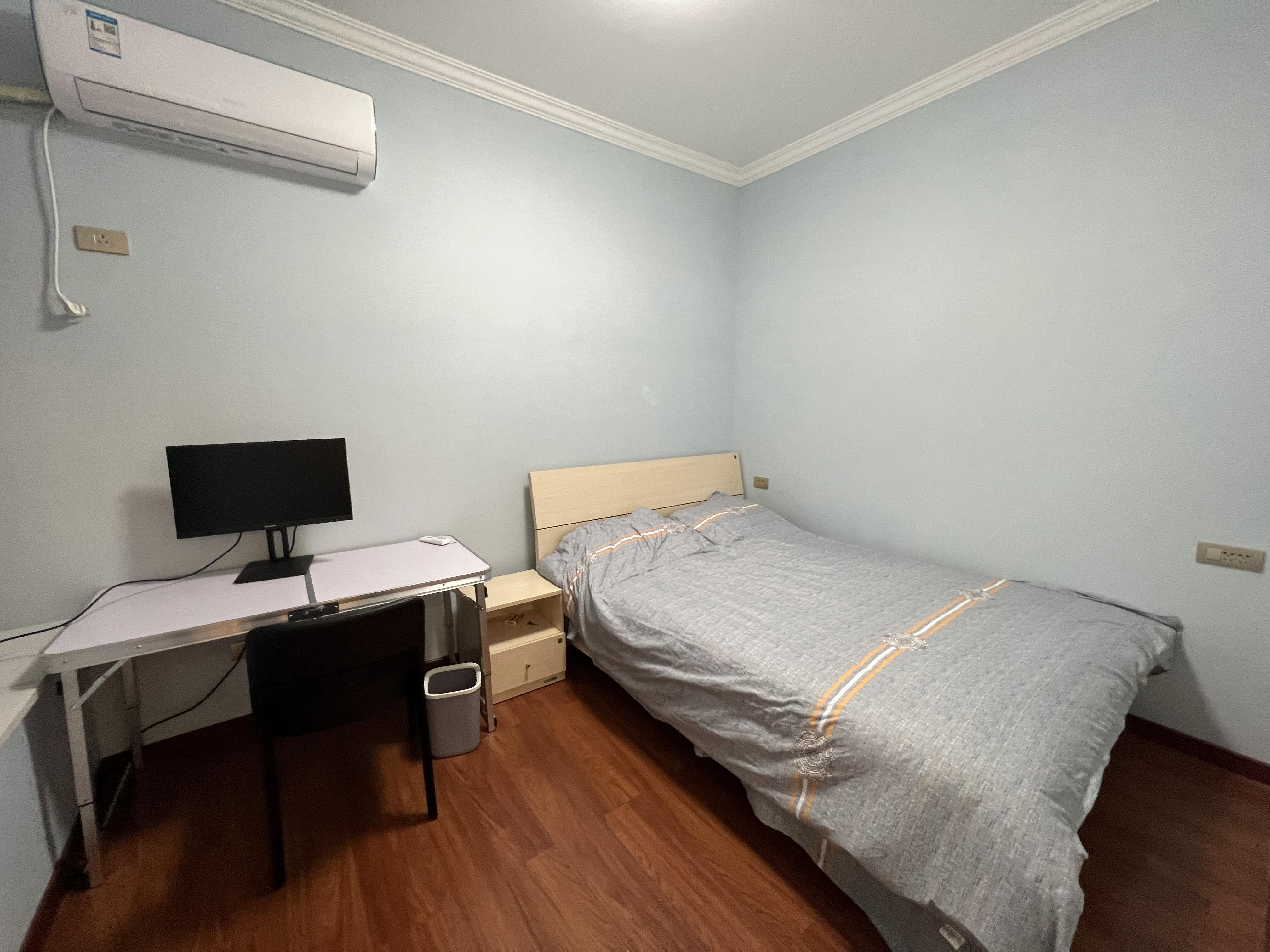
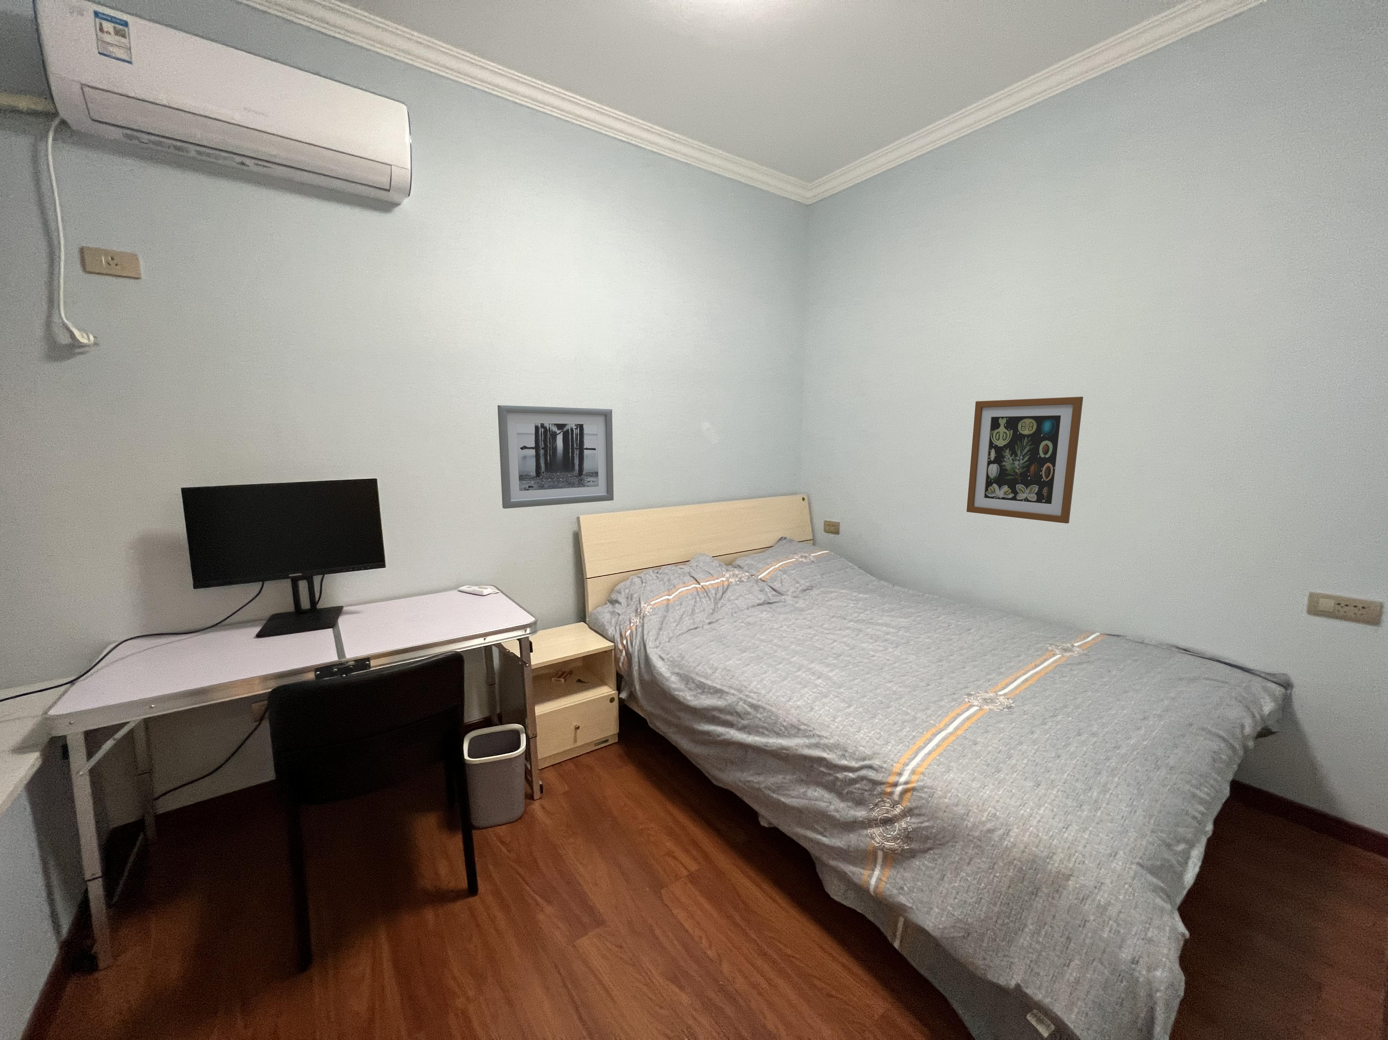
+ wall art [966,397,1083,523]
+ wall art [497,405,614,509]
